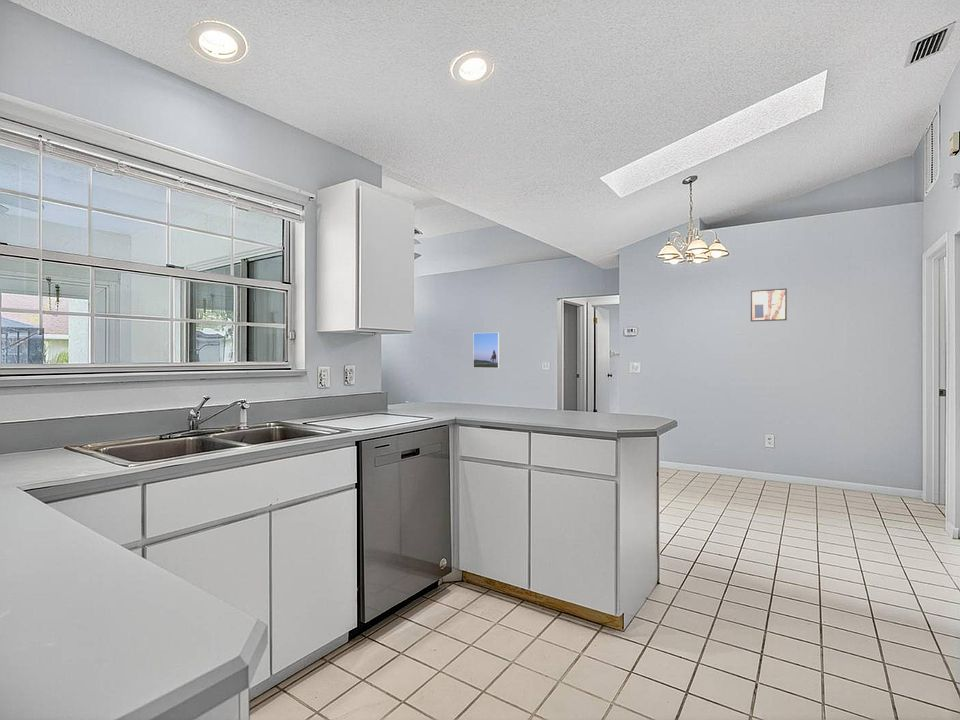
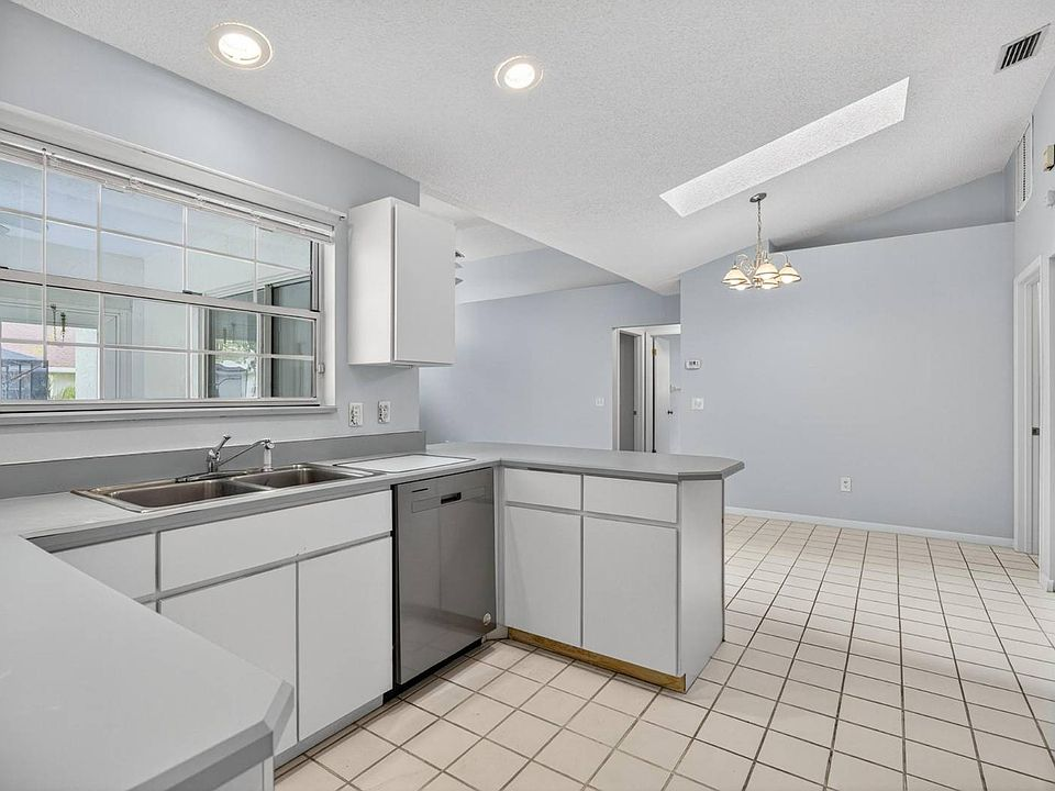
- wall art [750,287,788,322]
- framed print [472,331,500,369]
